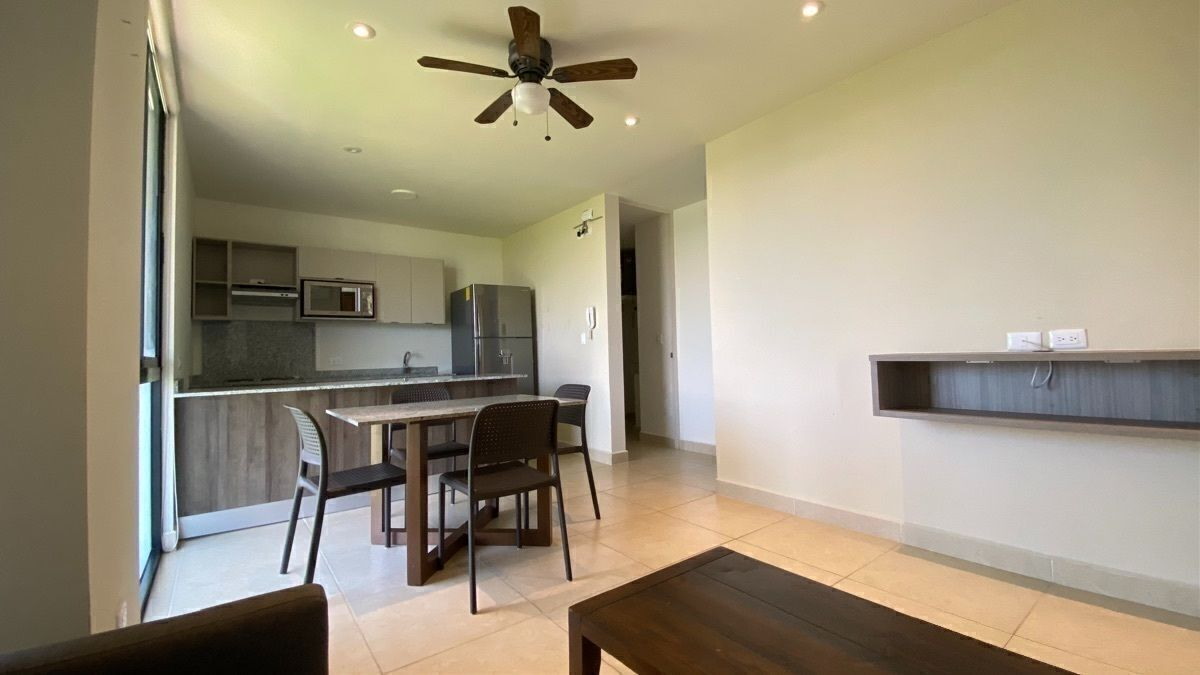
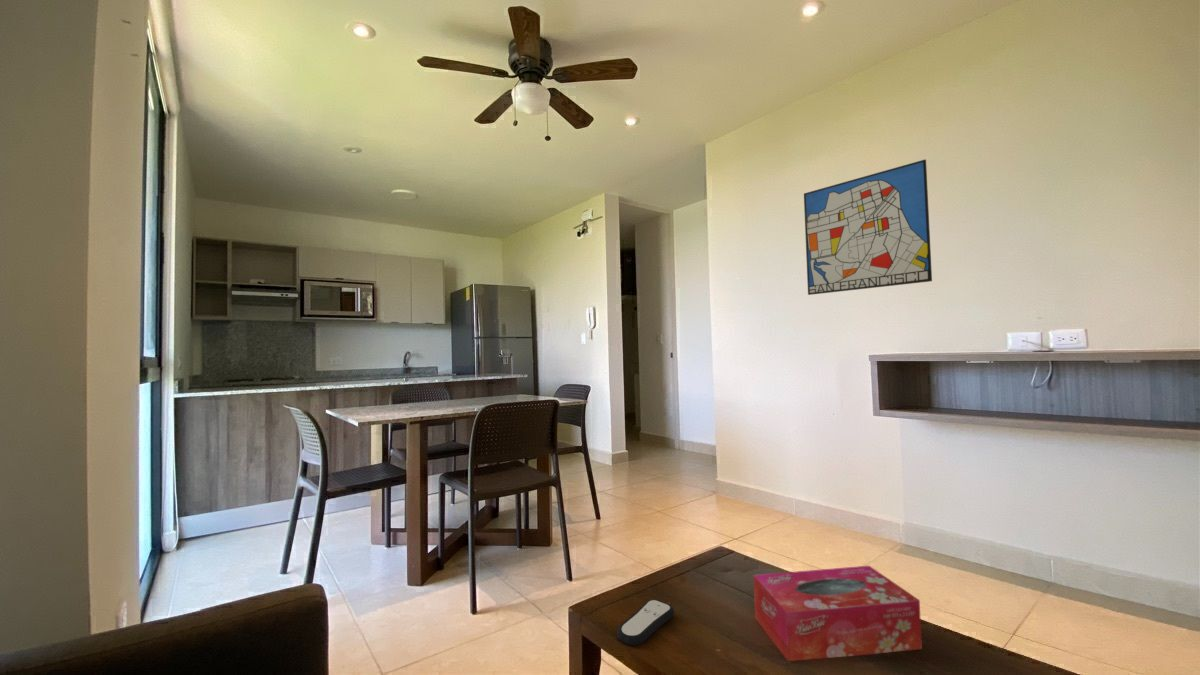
+ wall art [803,158,933,296]
+ remote control [616,598,675,646]
+ tissue box [753,565,923,662]
